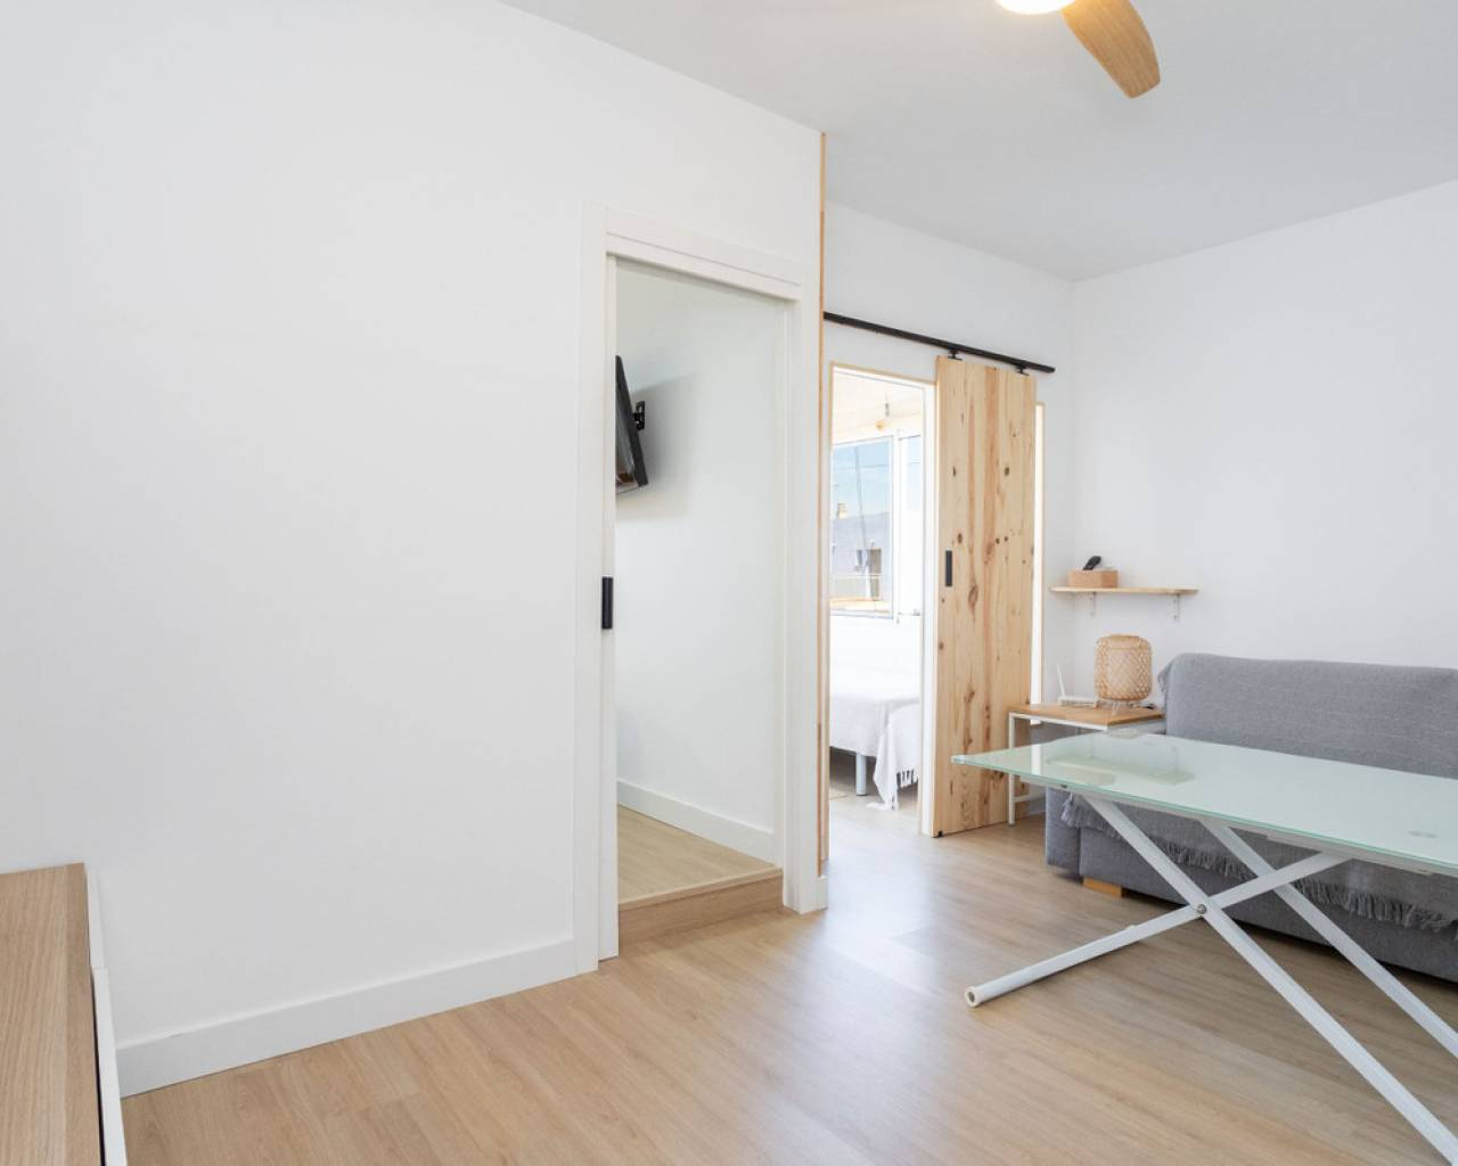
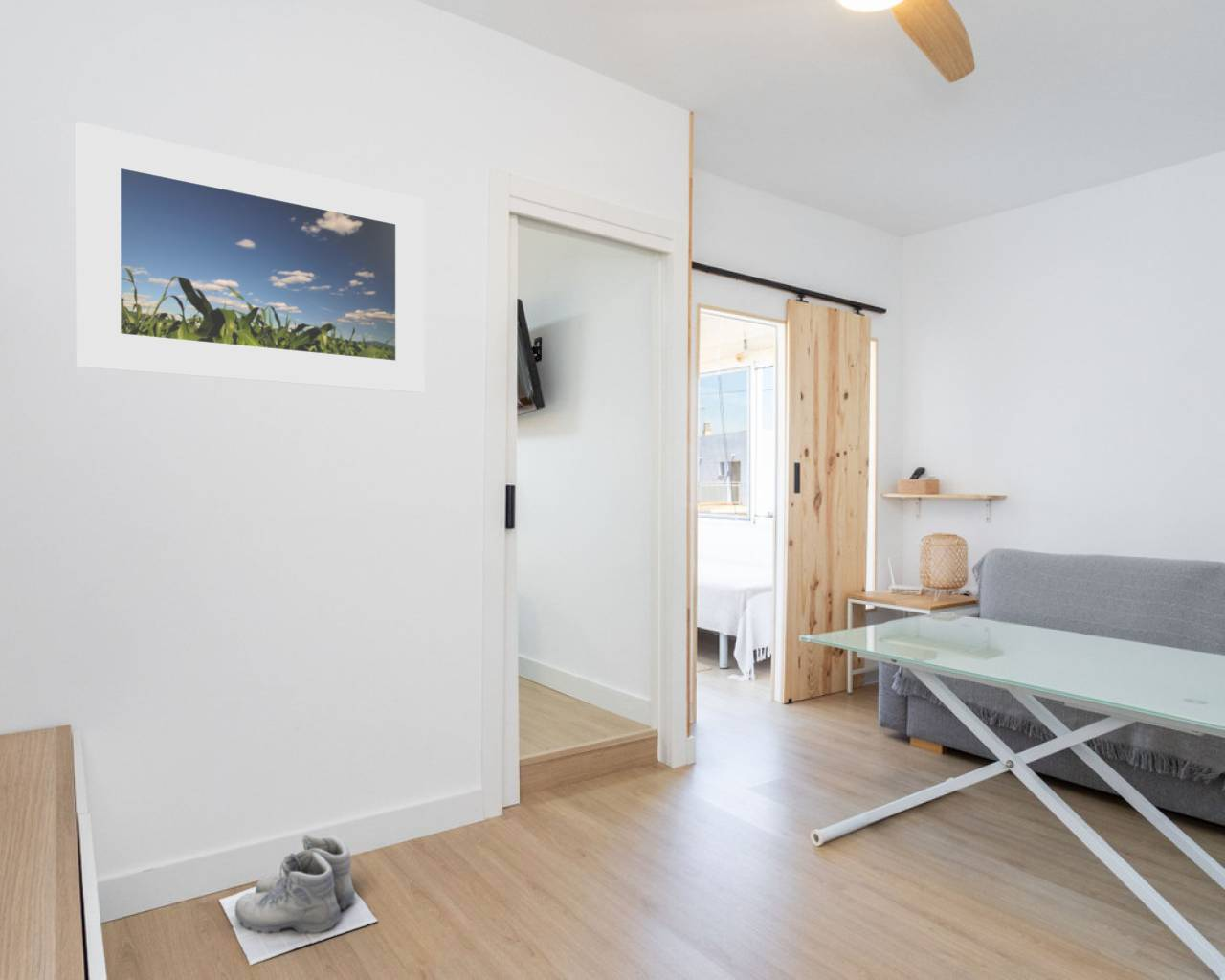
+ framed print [76,121,426,394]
+ boots [218,835,378,967]
